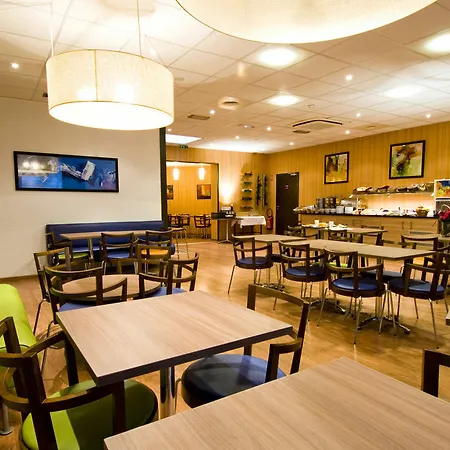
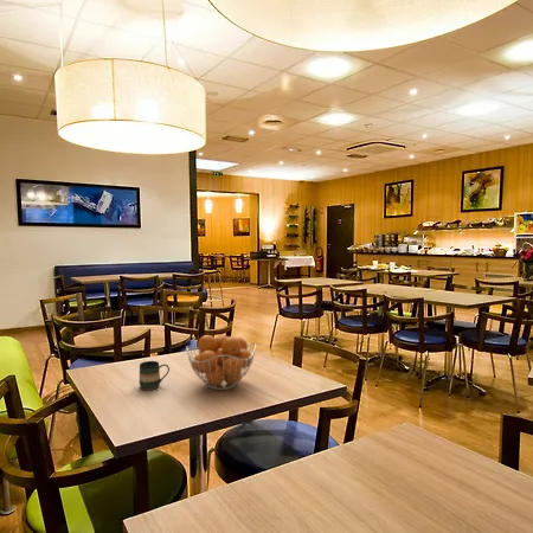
+ mug [139,360,171,391]
+ fruit basket [185,334,257,391]
